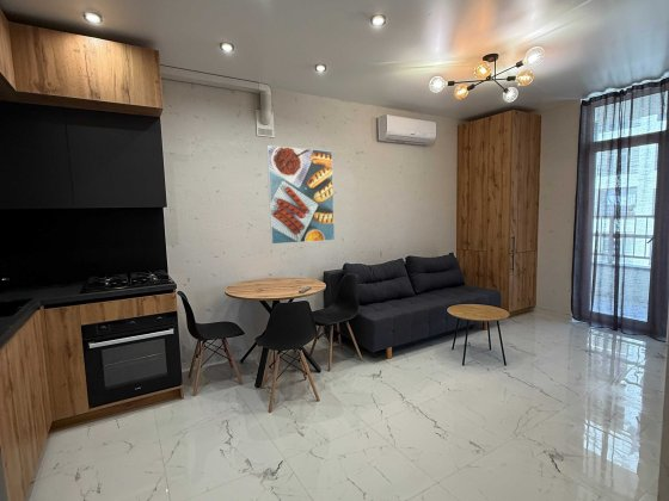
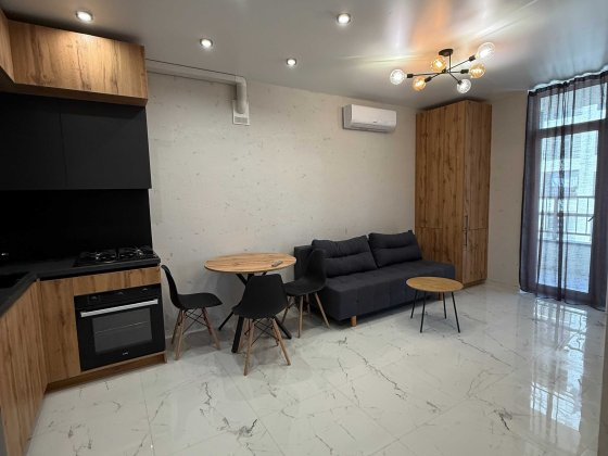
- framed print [265,144,336,246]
